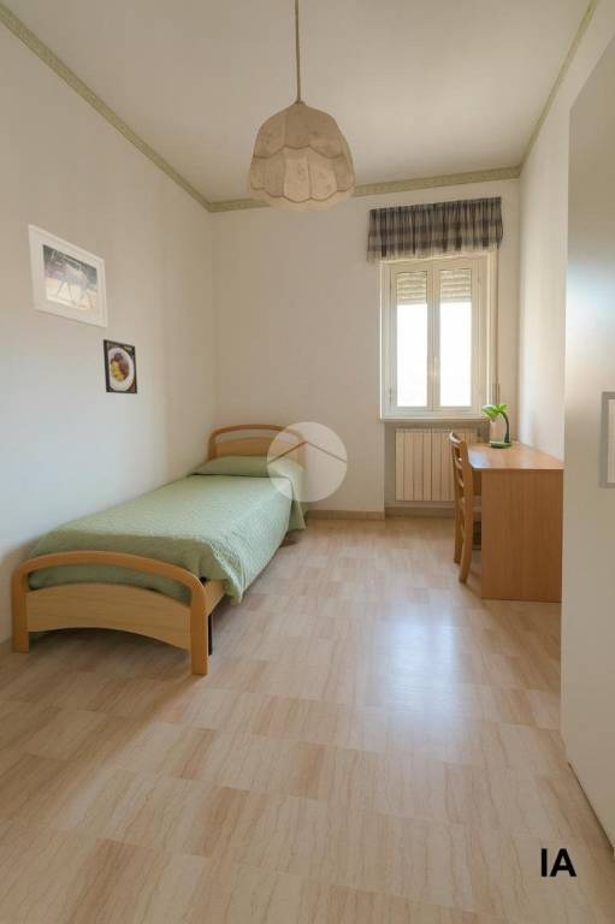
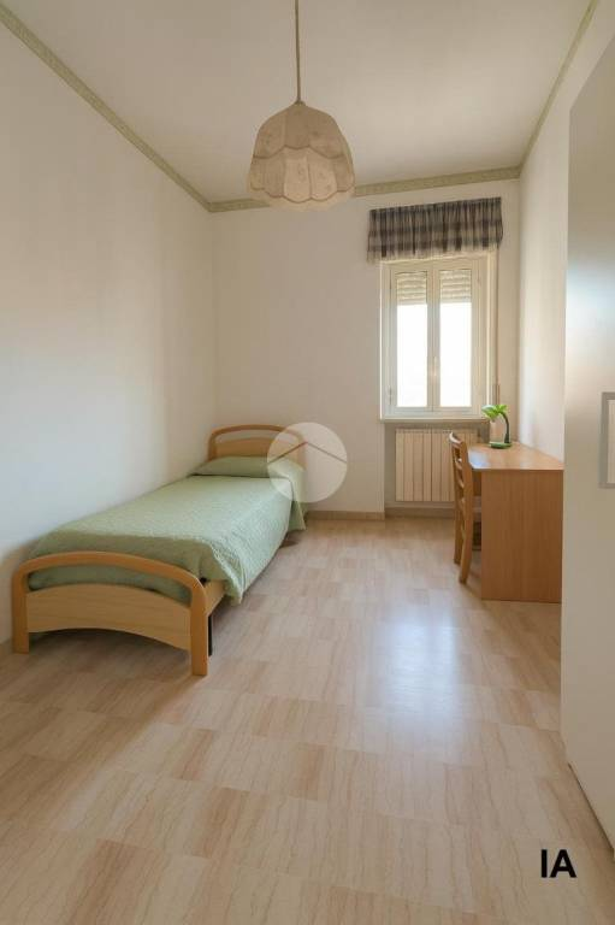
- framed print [102,338,138,395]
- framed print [26,224,110,330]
